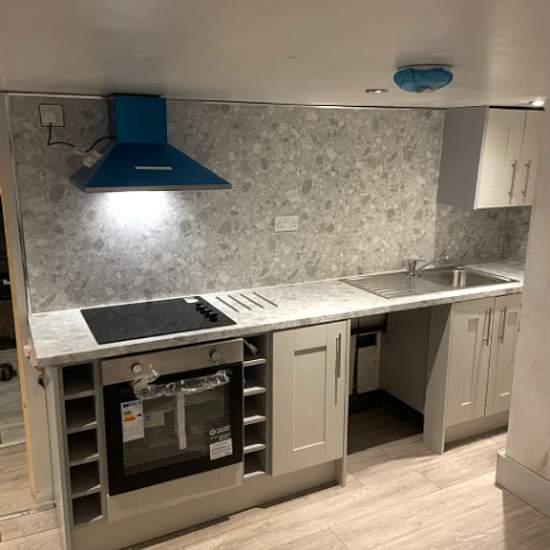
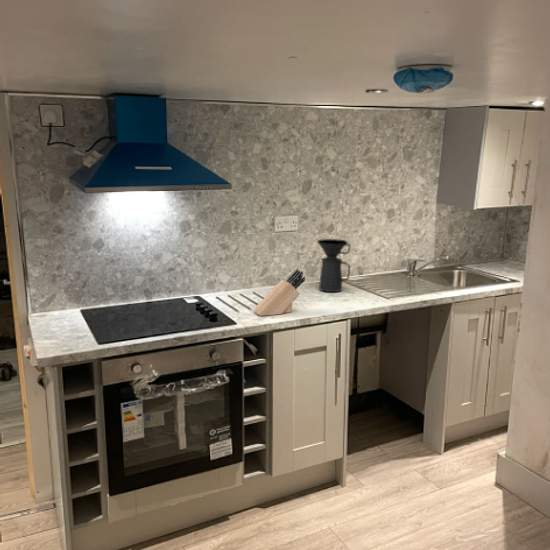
+ coffee maker [316,238,352,293]
+ knife block [252,269,306,317]
